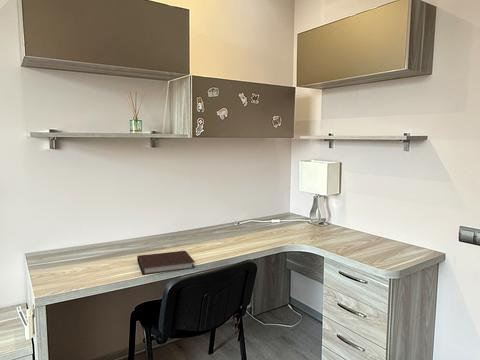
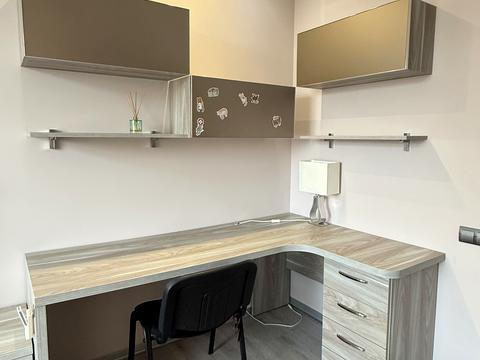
- notebook [136,250,196,276]
